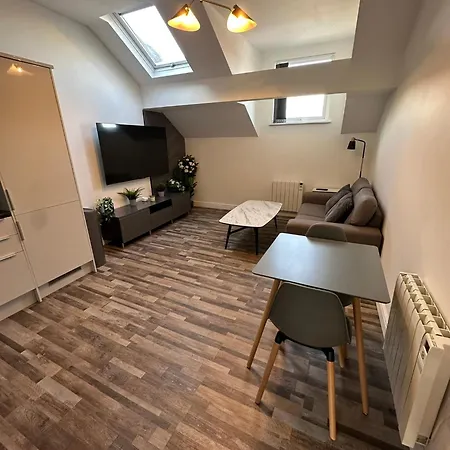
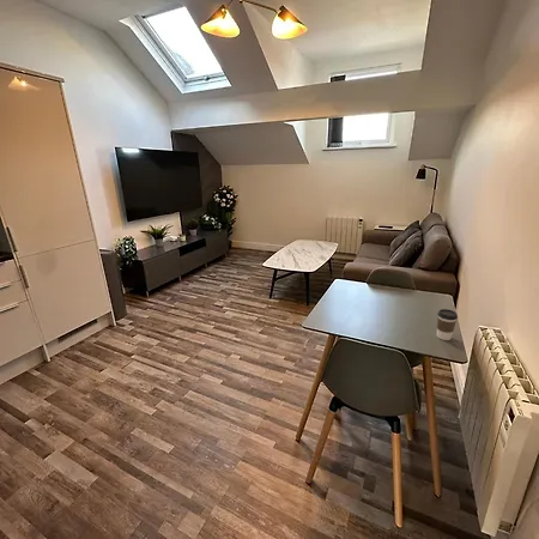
+ coffee cup [436,308,459,341]
